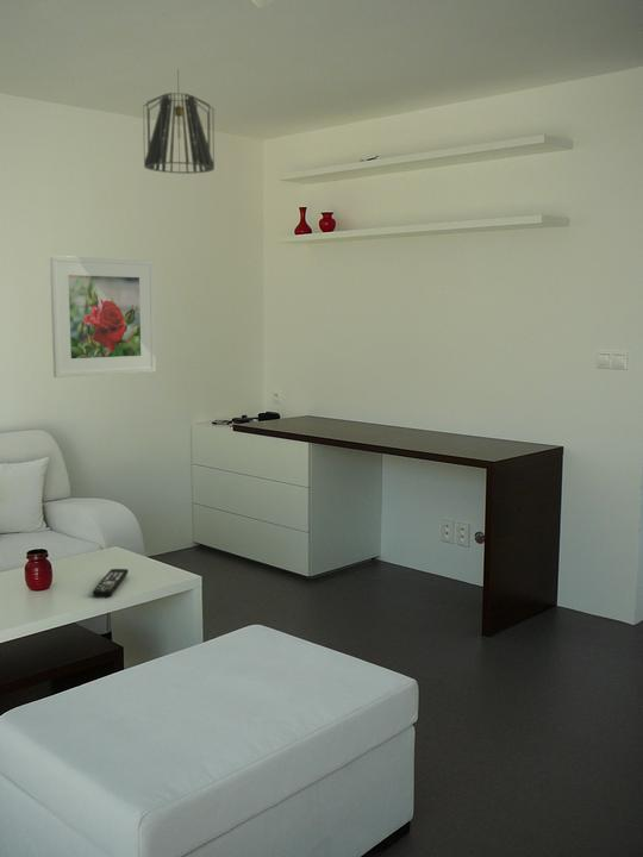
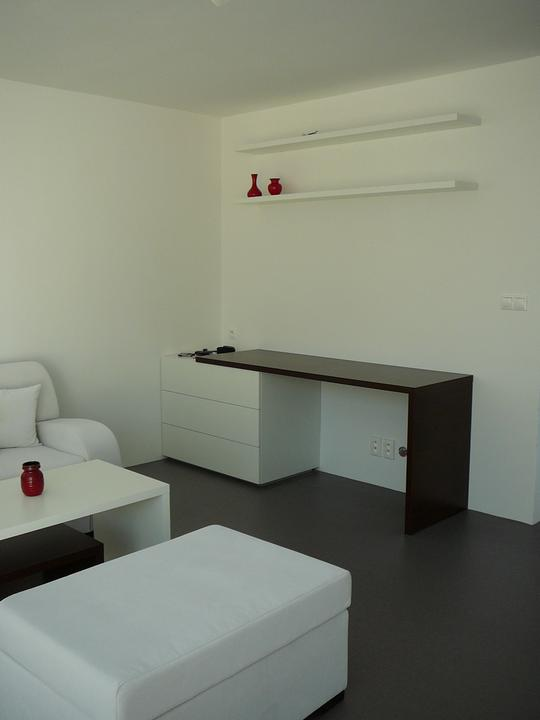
- remote control [92,568,130,599]
- pendant light [142,68,216,175]
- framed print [49,255,157,379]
